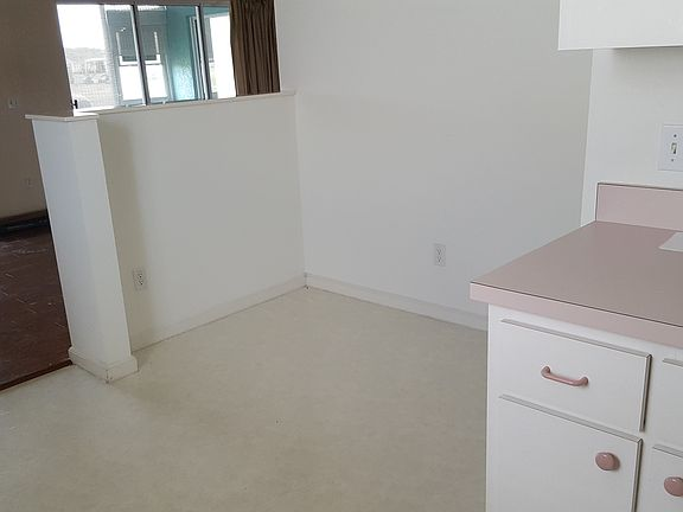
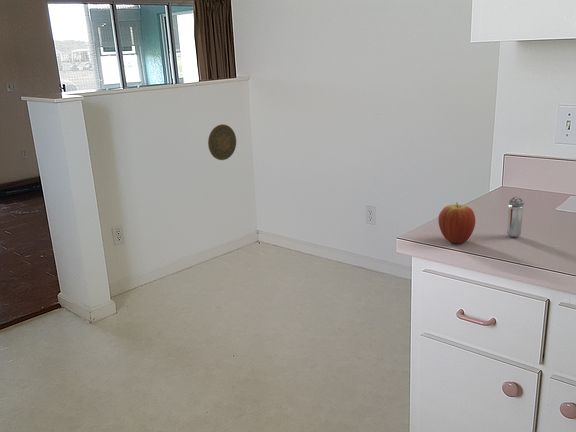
+ decorative plate [207,123,237,161]
+ fruit [437,201,476,244]
+ shaker [506,196,525,238]
